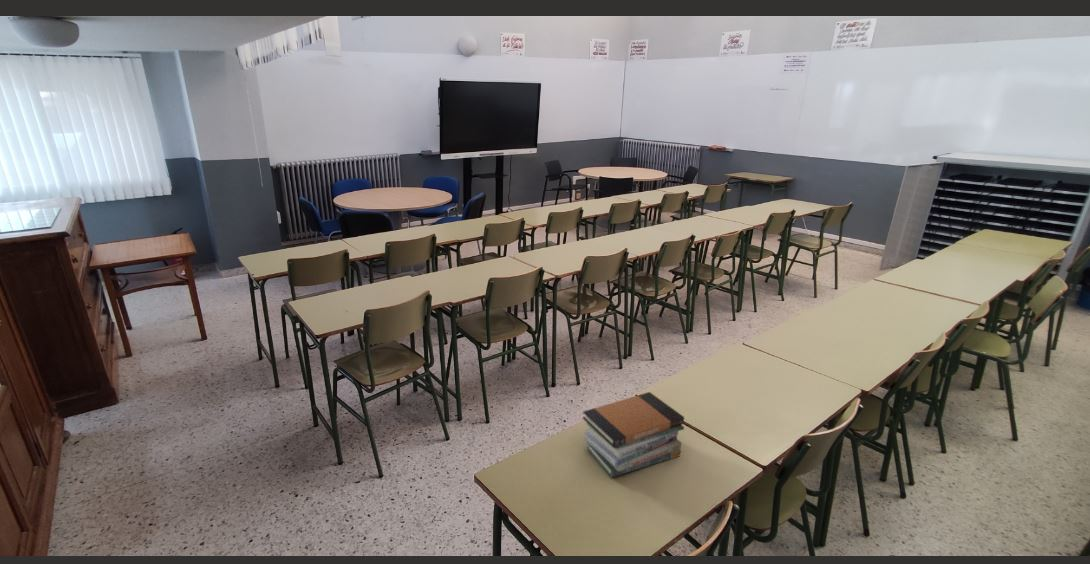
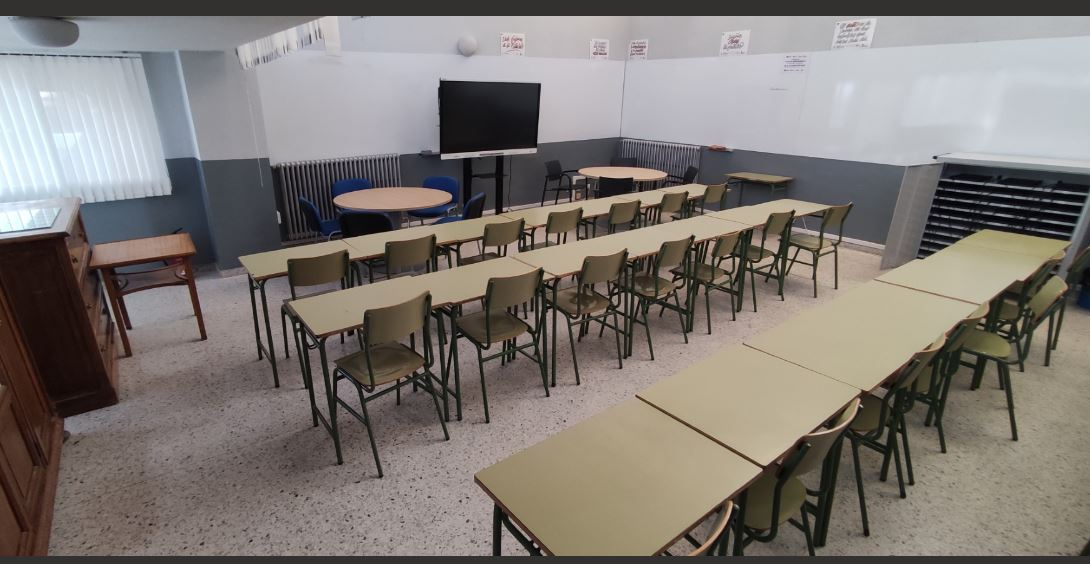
- book stack [582,391,685,479]
